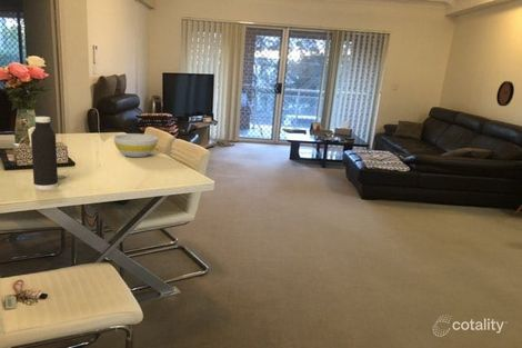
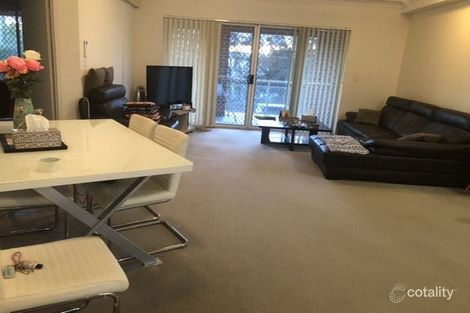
- clock [495,80,515,107]
- water bottle [30,116,59,191]
- bowl [112,132,159,158]
